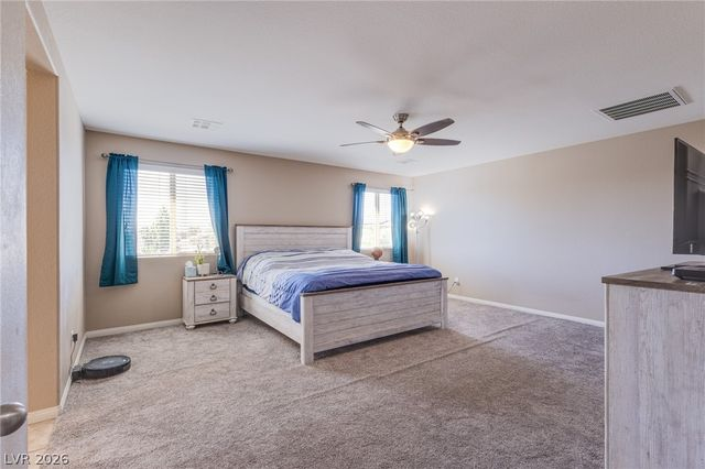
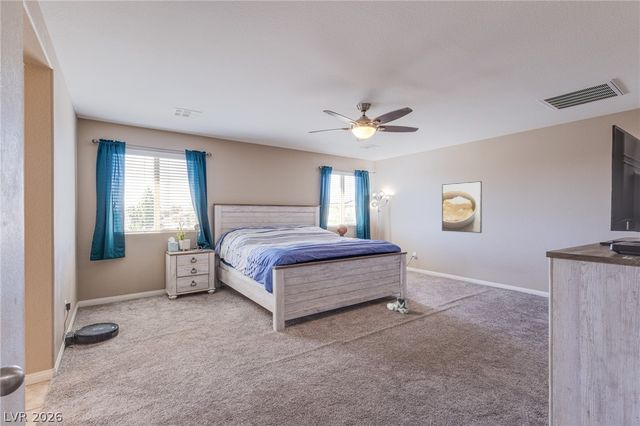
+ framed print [441,180,483,234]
+ sneaker [386,295,409,314]
